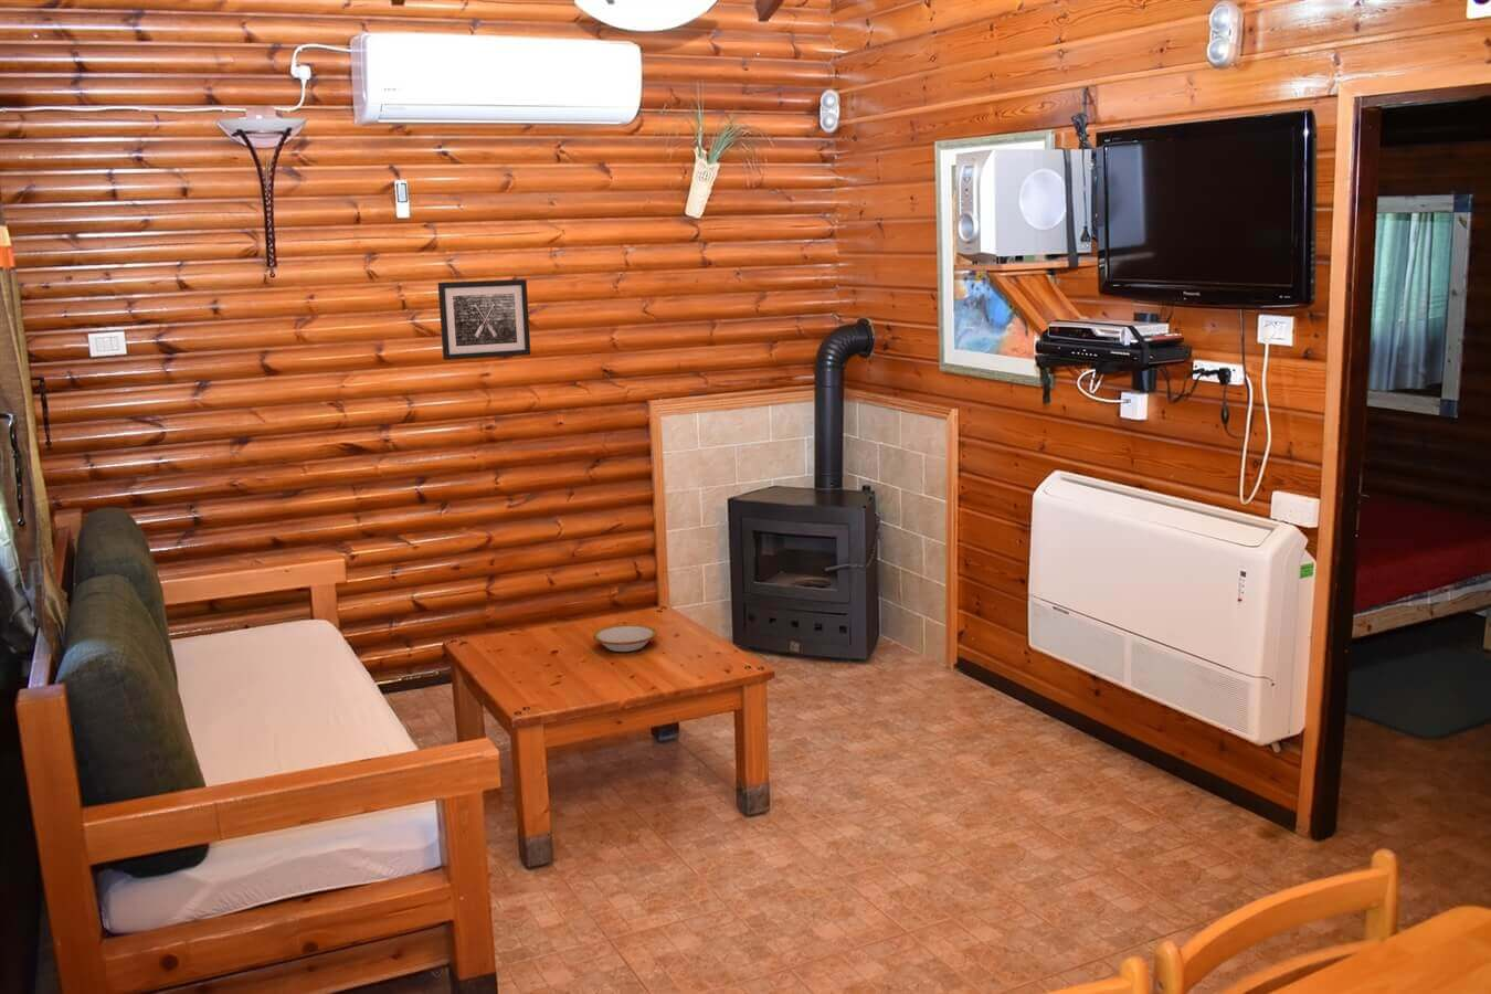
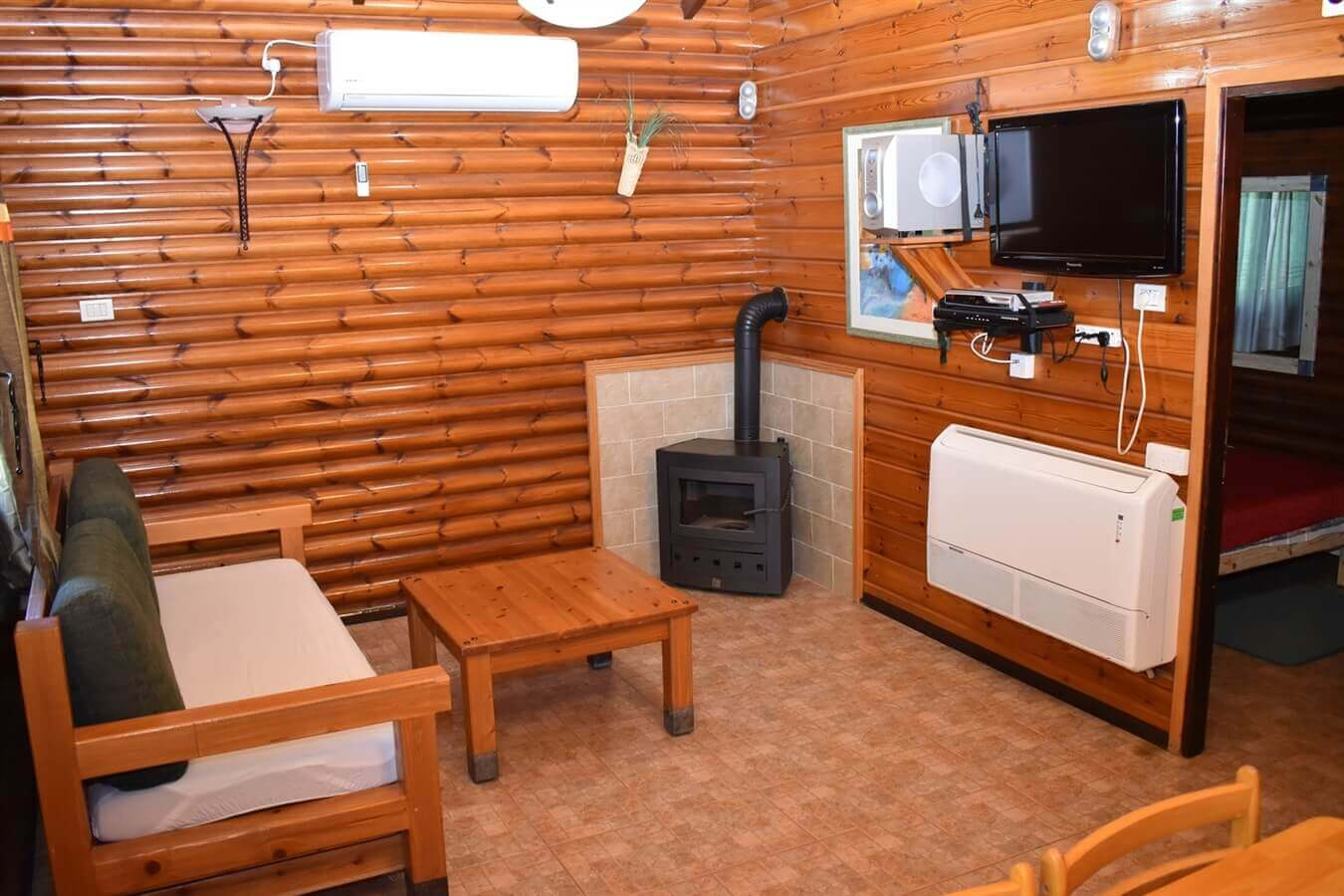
- wall art [437,278,531,362]
- bowl [592,623,658,652]
